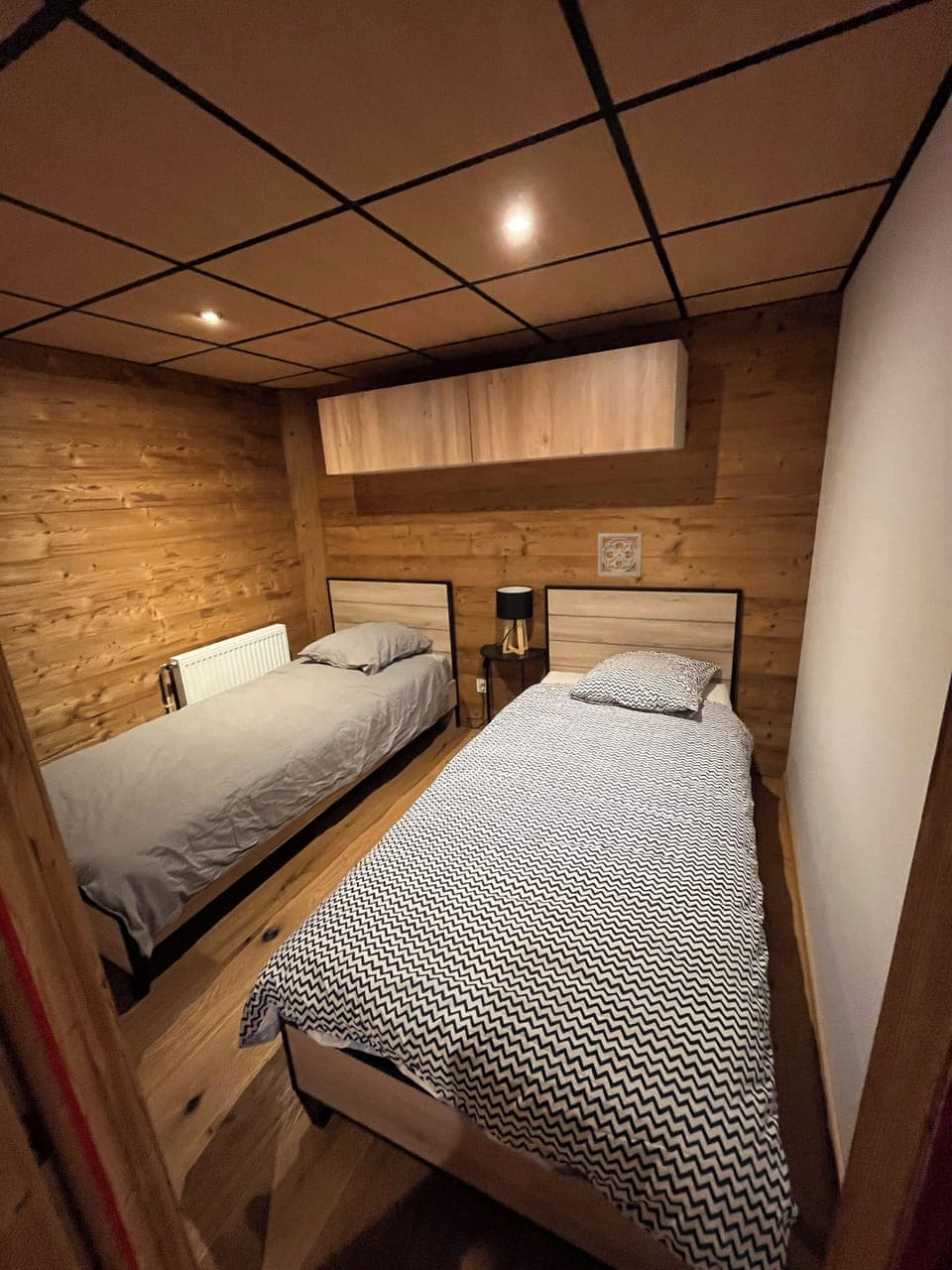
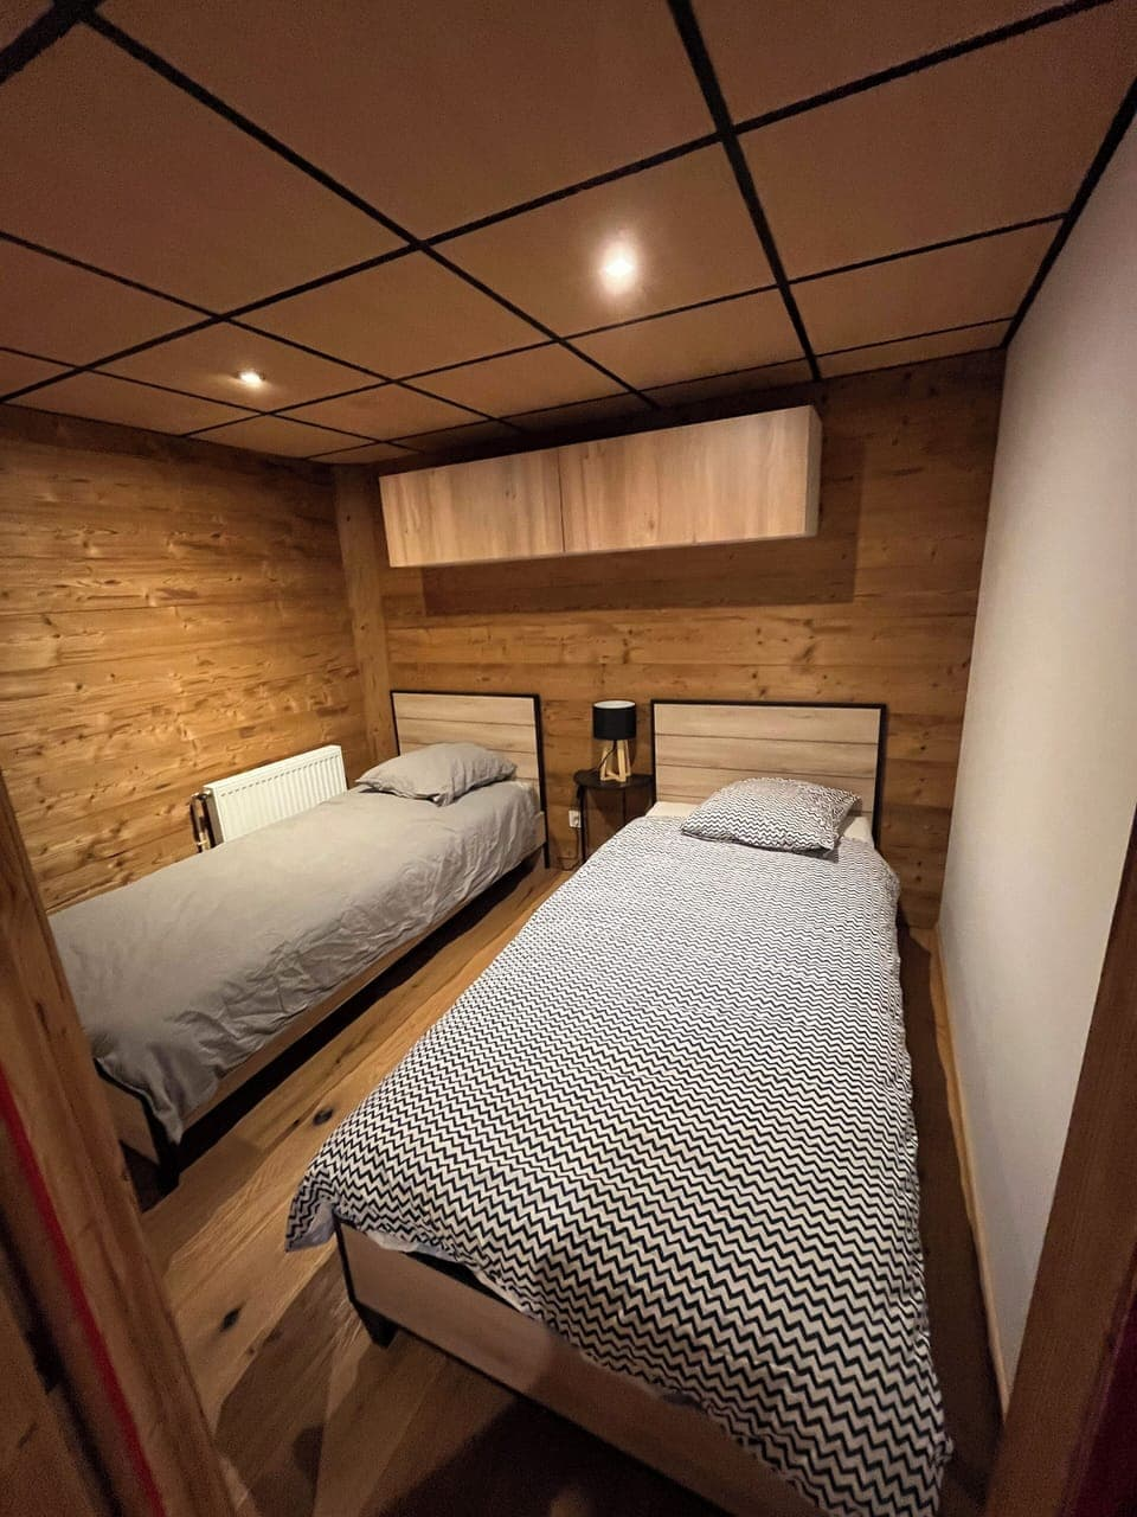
- wall ornament [597,532,644,578]
